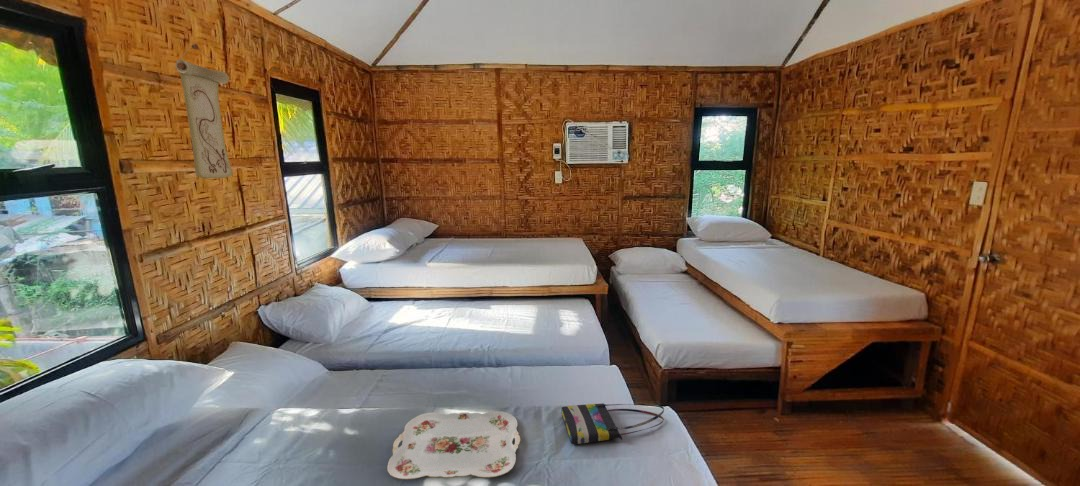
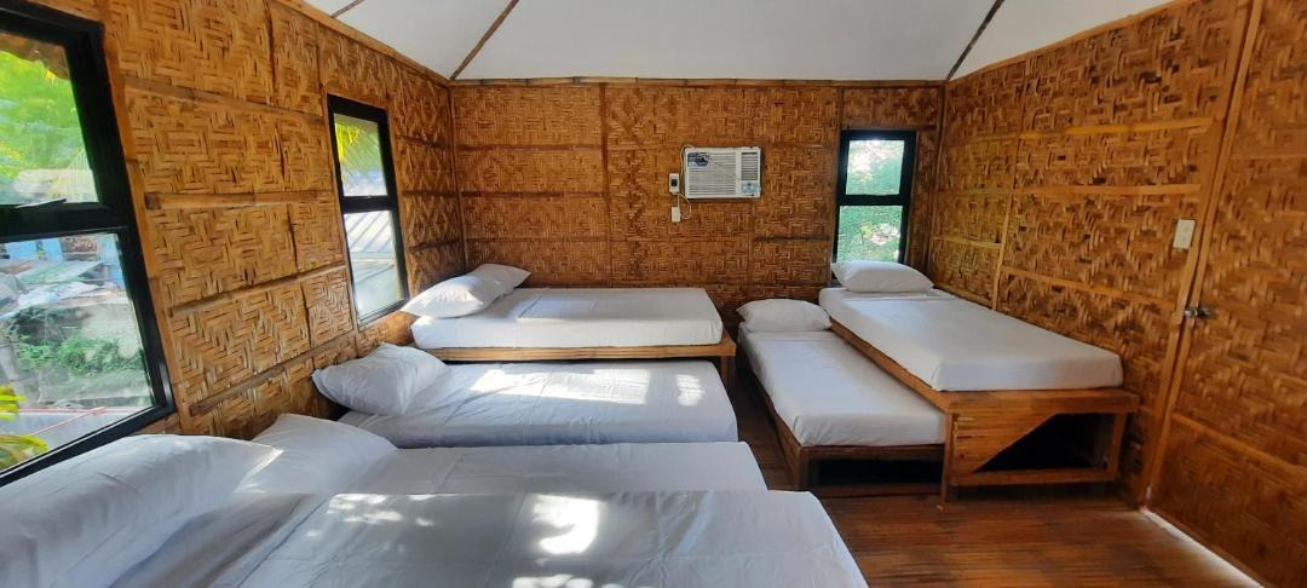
- tote bag [560,402,665,445]
- serving tray [386,410,521,480]
- wall scroll [174,43,234,180]
